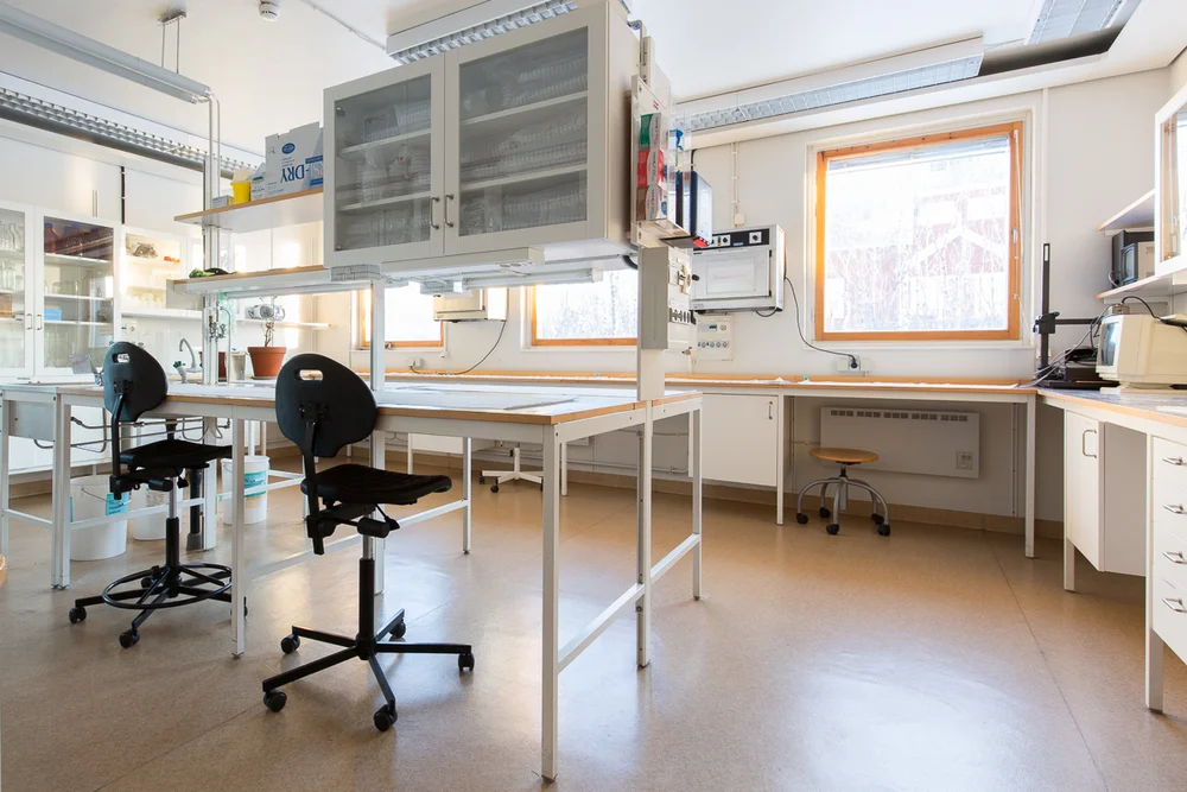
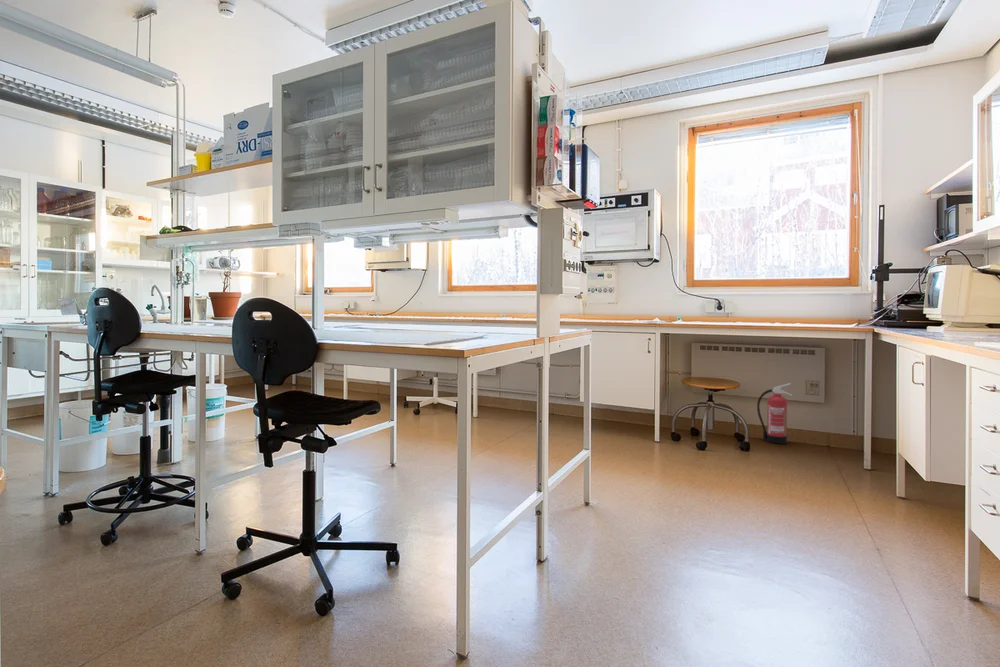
+ fire extinguisher [756,382,793,445]
